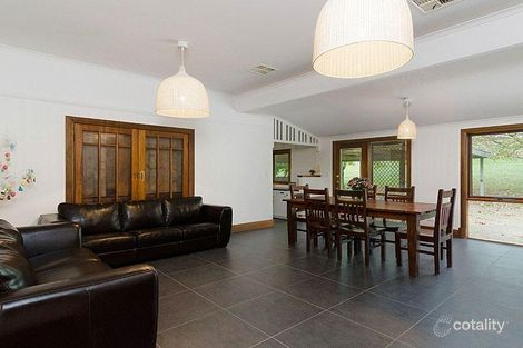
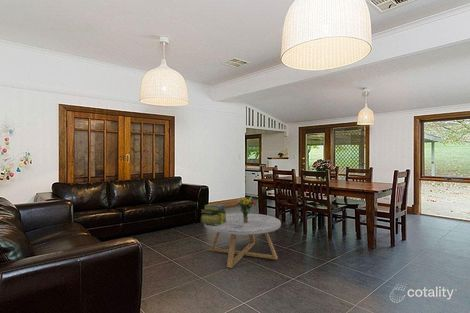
+ stack of books [200,203,227,225]
+ bouquet [235,196,257,223]
+ coffee table [204,212,282,269]
